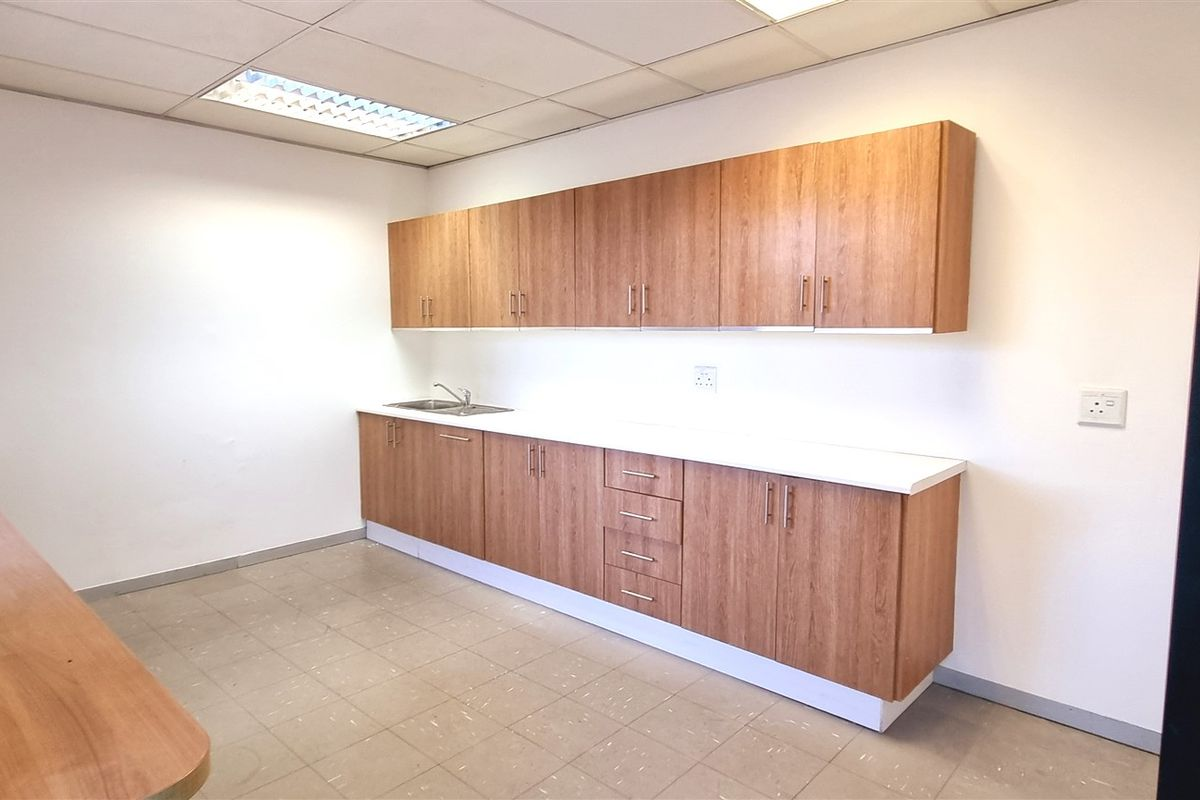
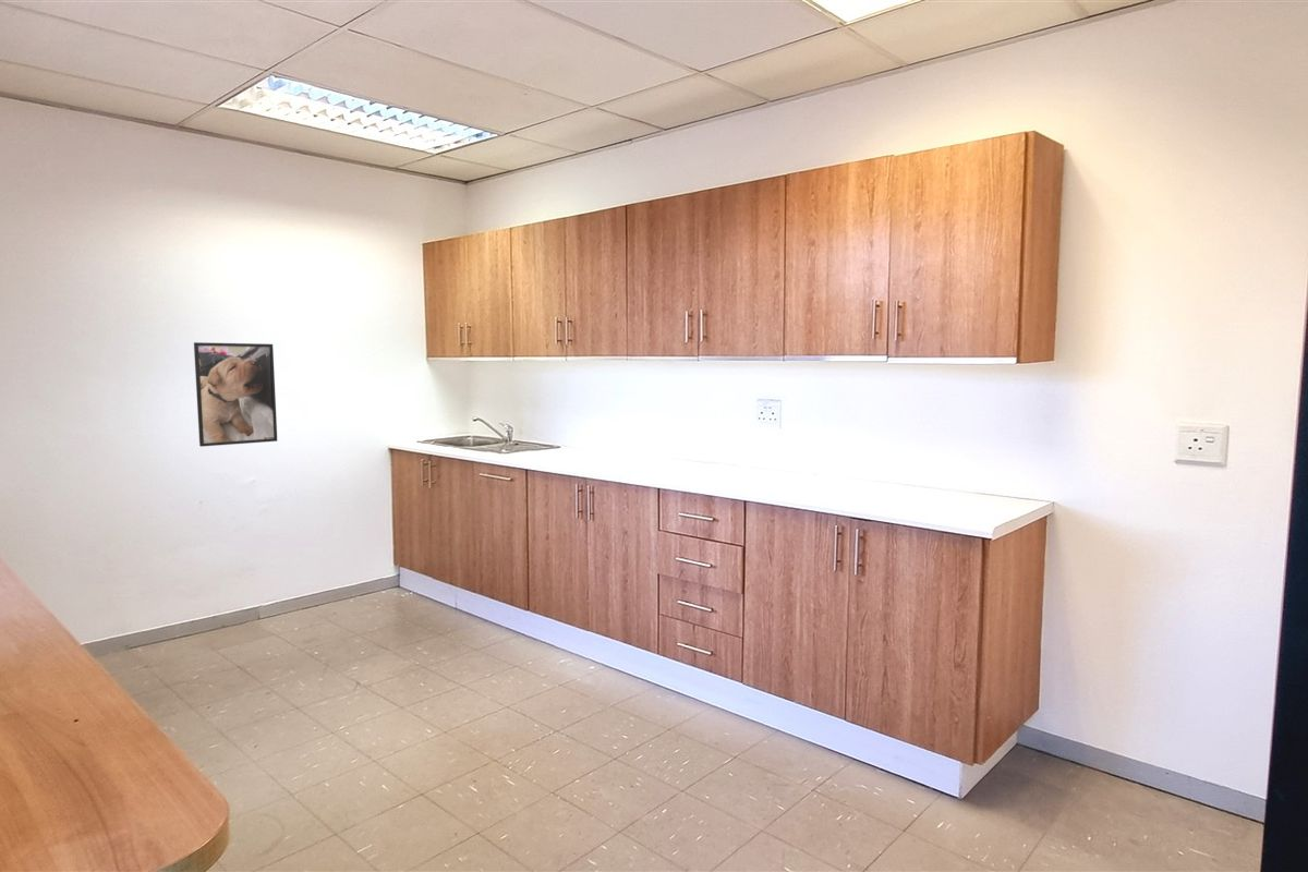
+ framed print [193,341,278,448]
